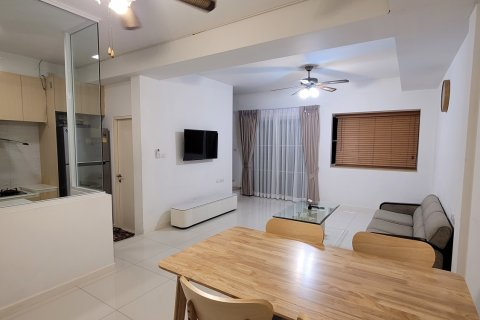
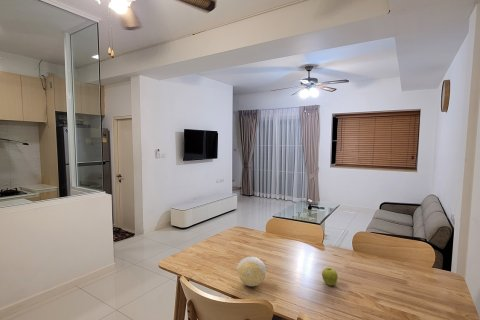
+ decorative ball [236,256,267,287]
+ fruit [321,267,339,287]
